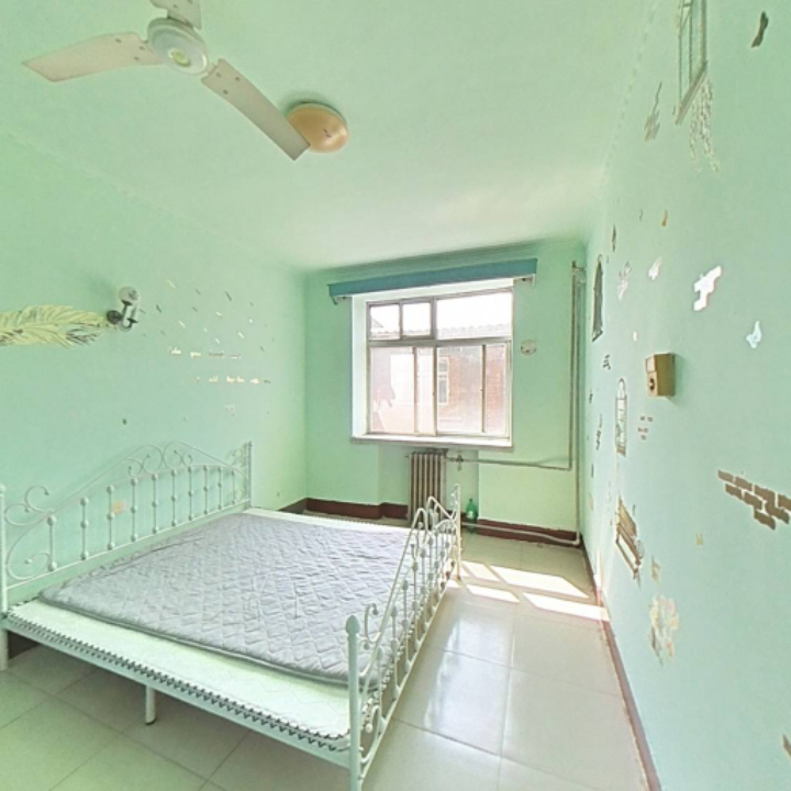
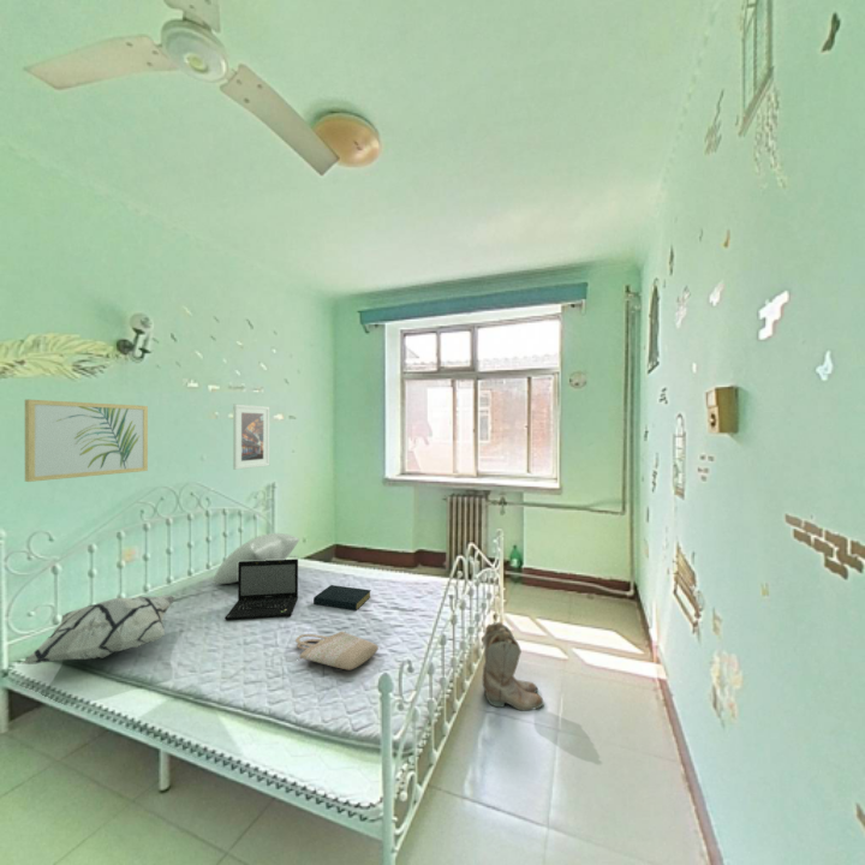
+ laptop [223,557,299,621]
+ hardback book [312,584,372,612]
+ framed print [232,404,270,471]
+ shopping bag [294,630,380,672]
+ pillow [211,532,300,585]
+ wall art [24,399,149,483]
+ decorative pillow [20,595,177,666]
+ boots [481,621,545,712]
